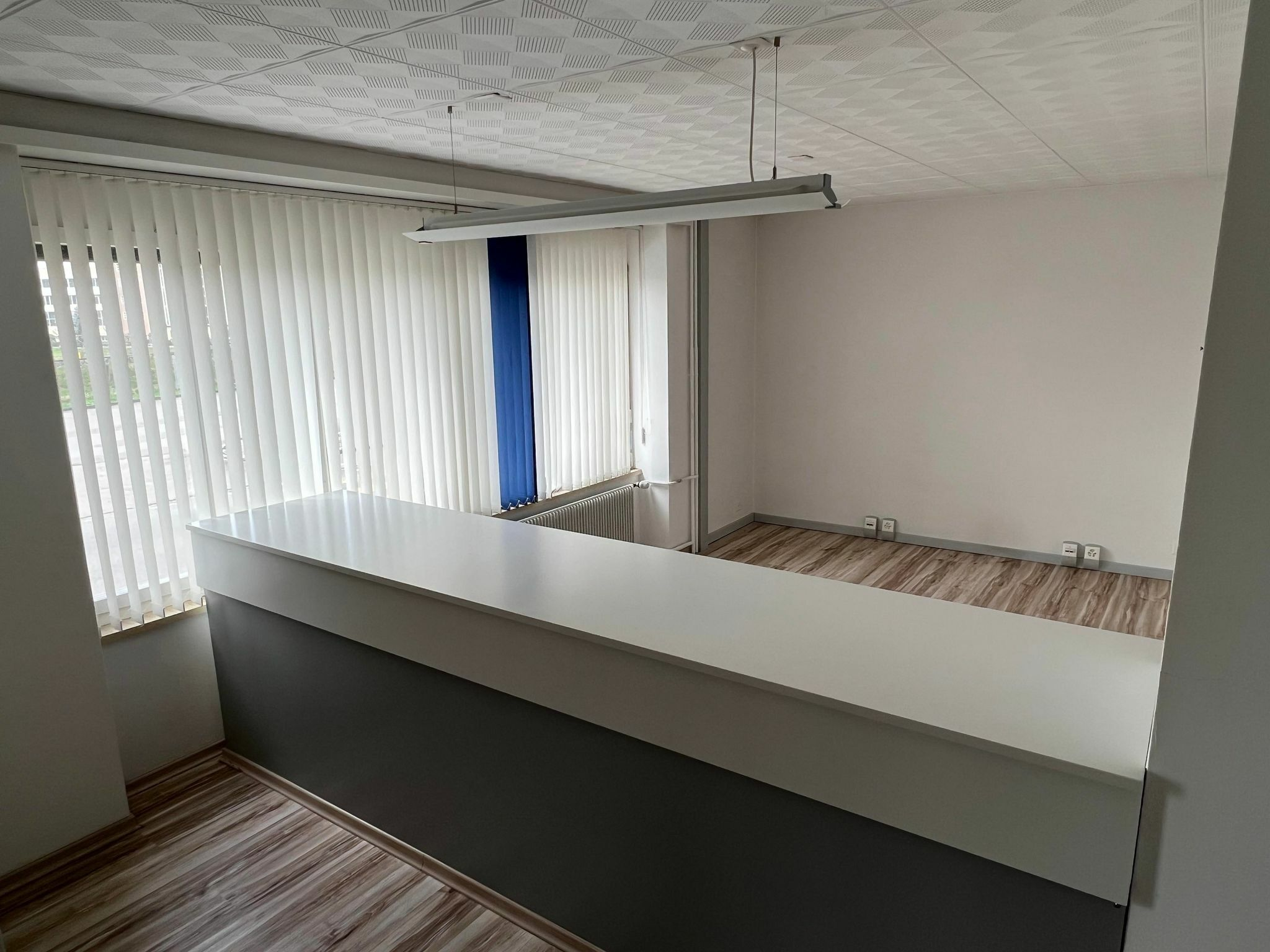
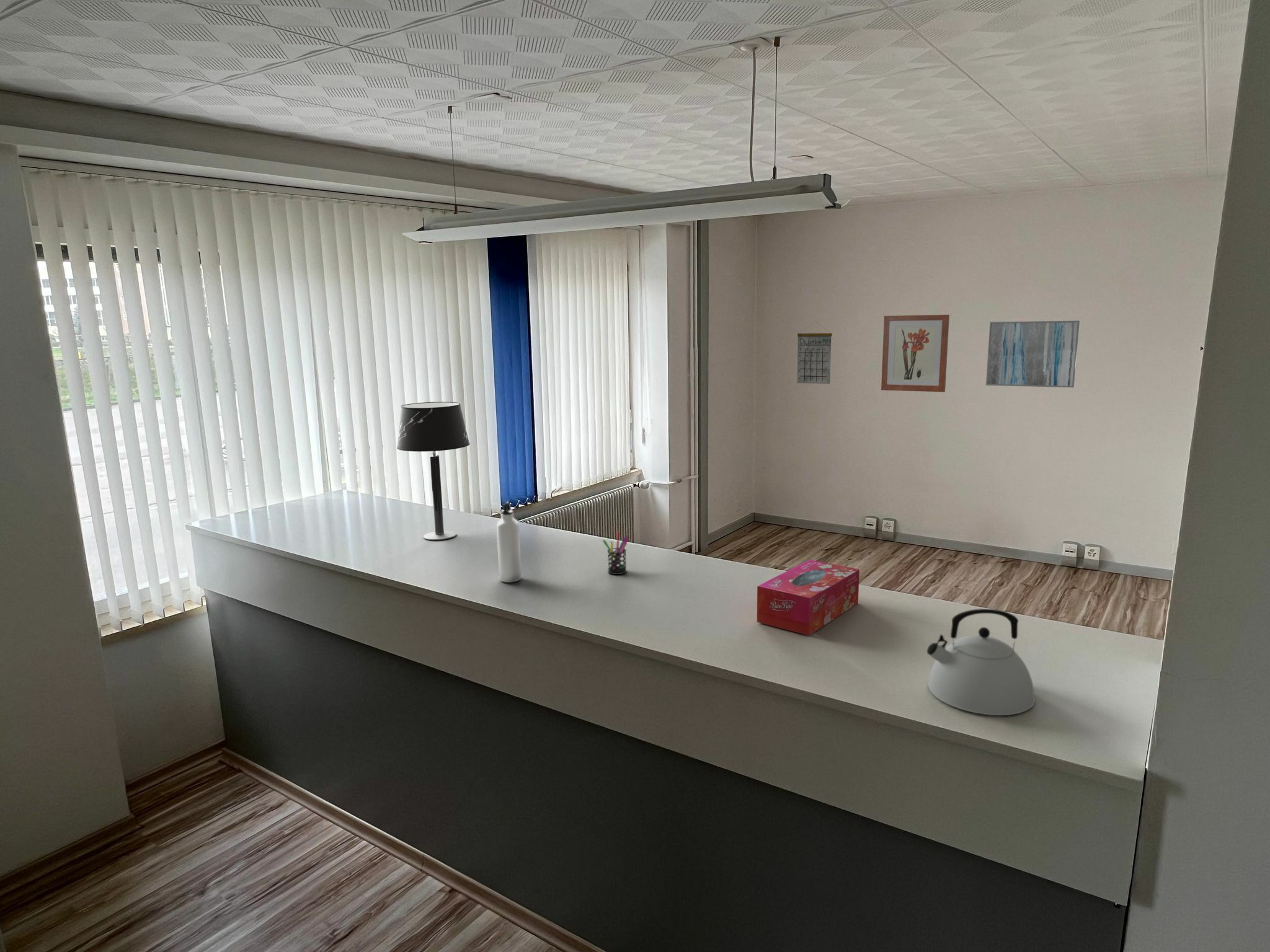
+ water bottle [496,501,522,583]
+ wall art [985,320,1080,388]
+ table lamp [396,401,470,541]
+ pen holder [602,531,629,575]
+ calendar [796,321,833,384]
+ kettle [926,608,1036,716]
+ tissue box [757,559,860,636]
+ wall art [881,314,950,392]
